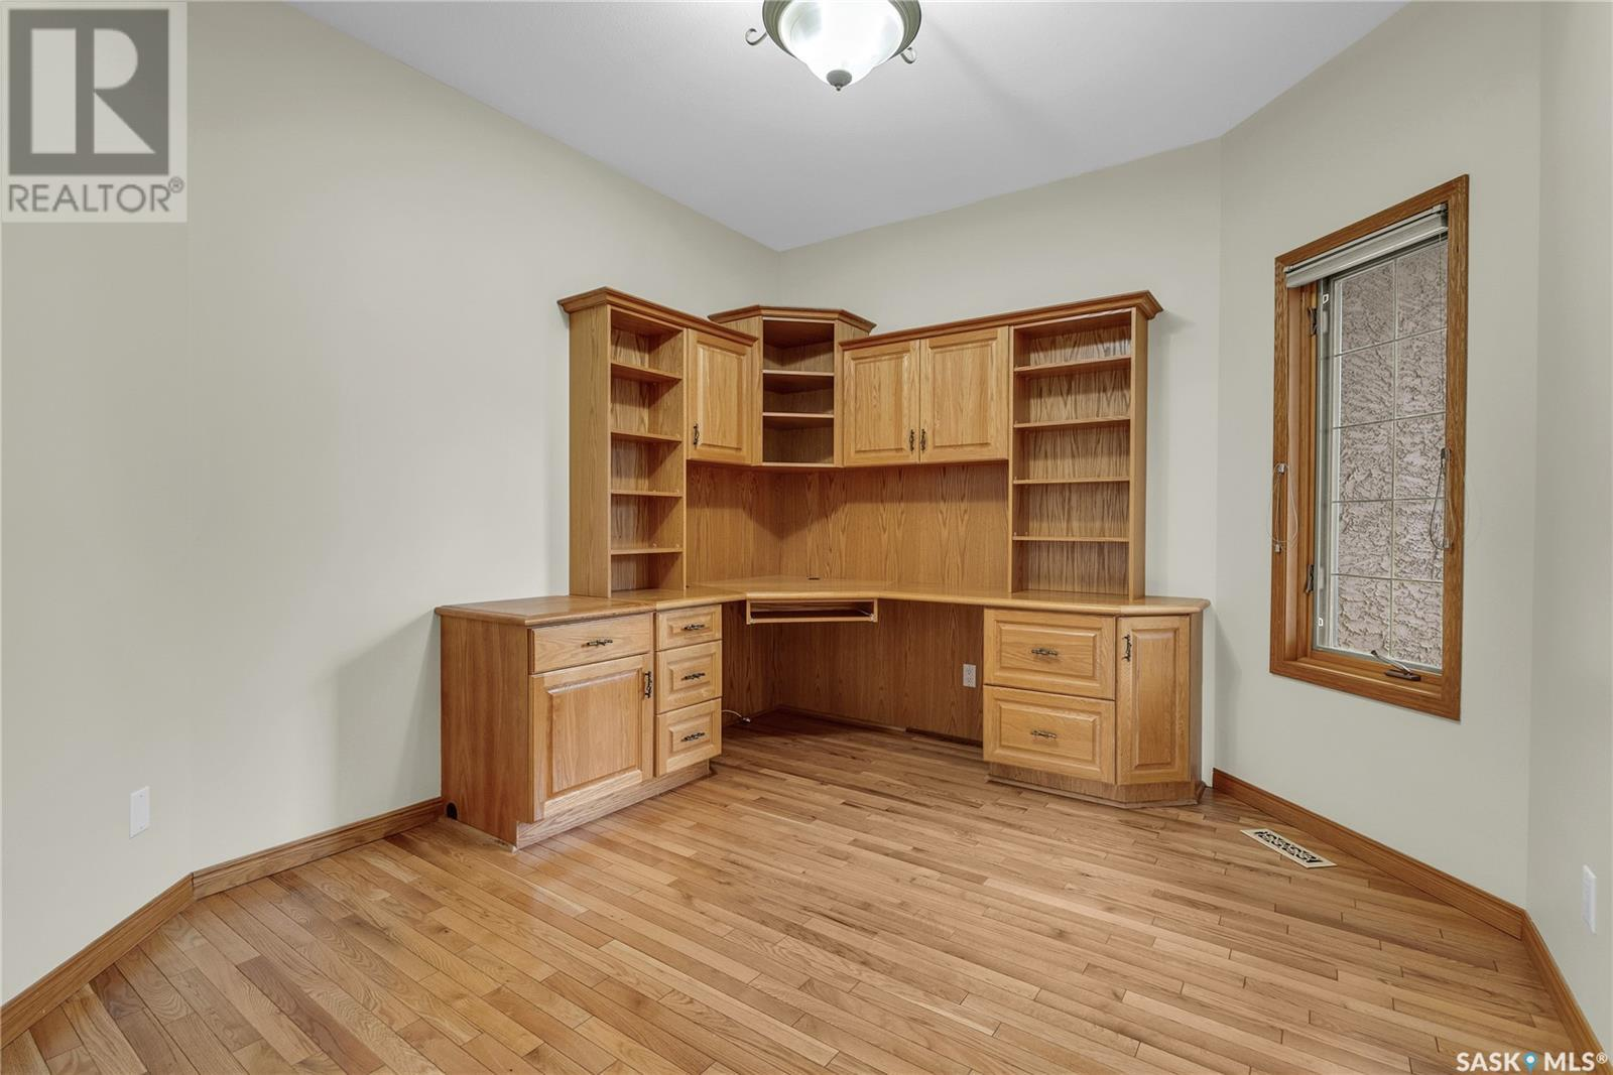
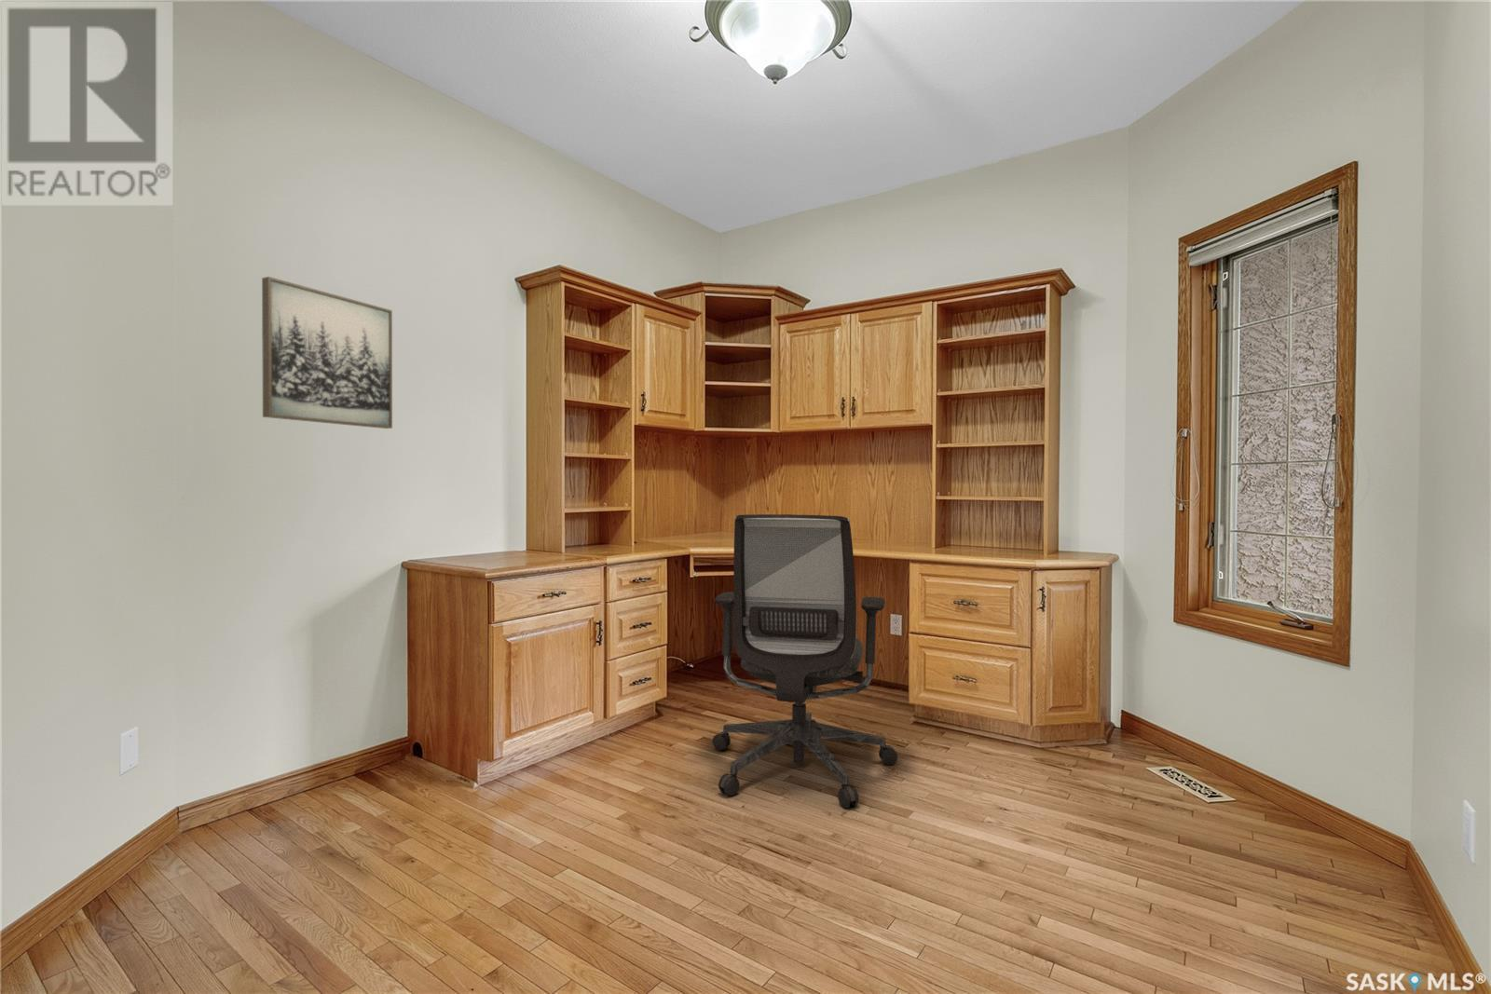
+ office chair [712,514,899,809]
+ wall art [261,276,393,429]
